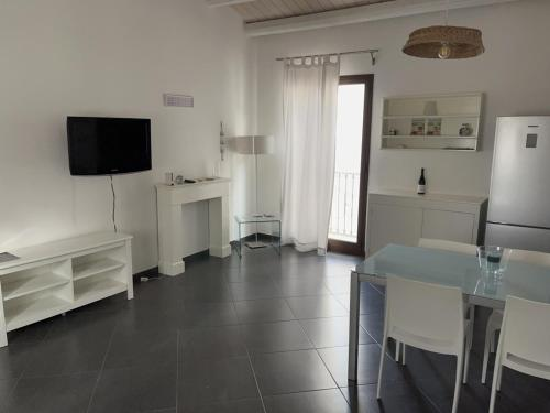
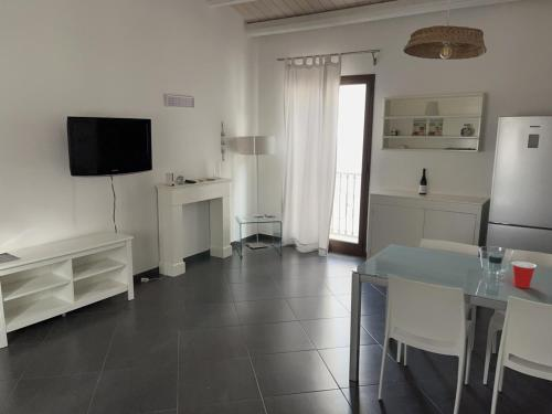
+ cup [511,261,538,289]
